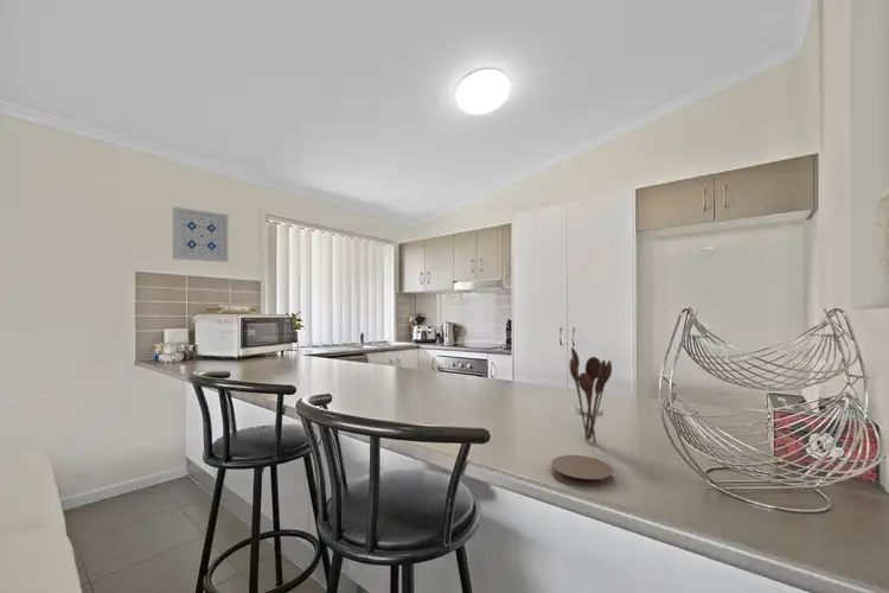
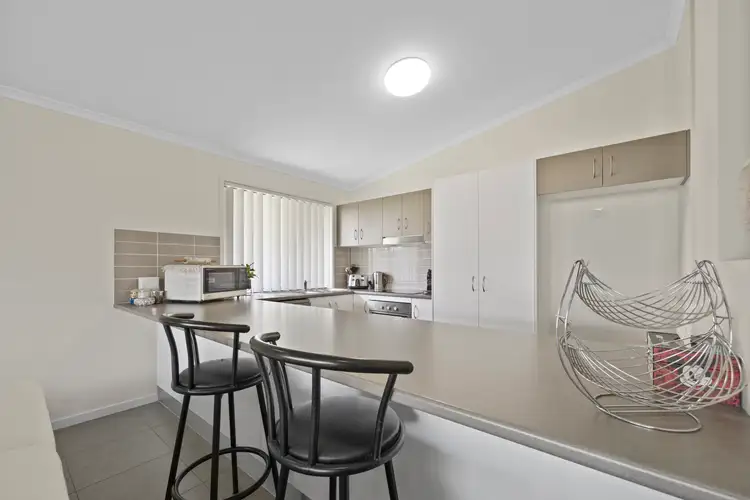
- wall art [172,206,229,263]
- utensil holder [568,346,613,444]
- coaster [550,454,614,489]
